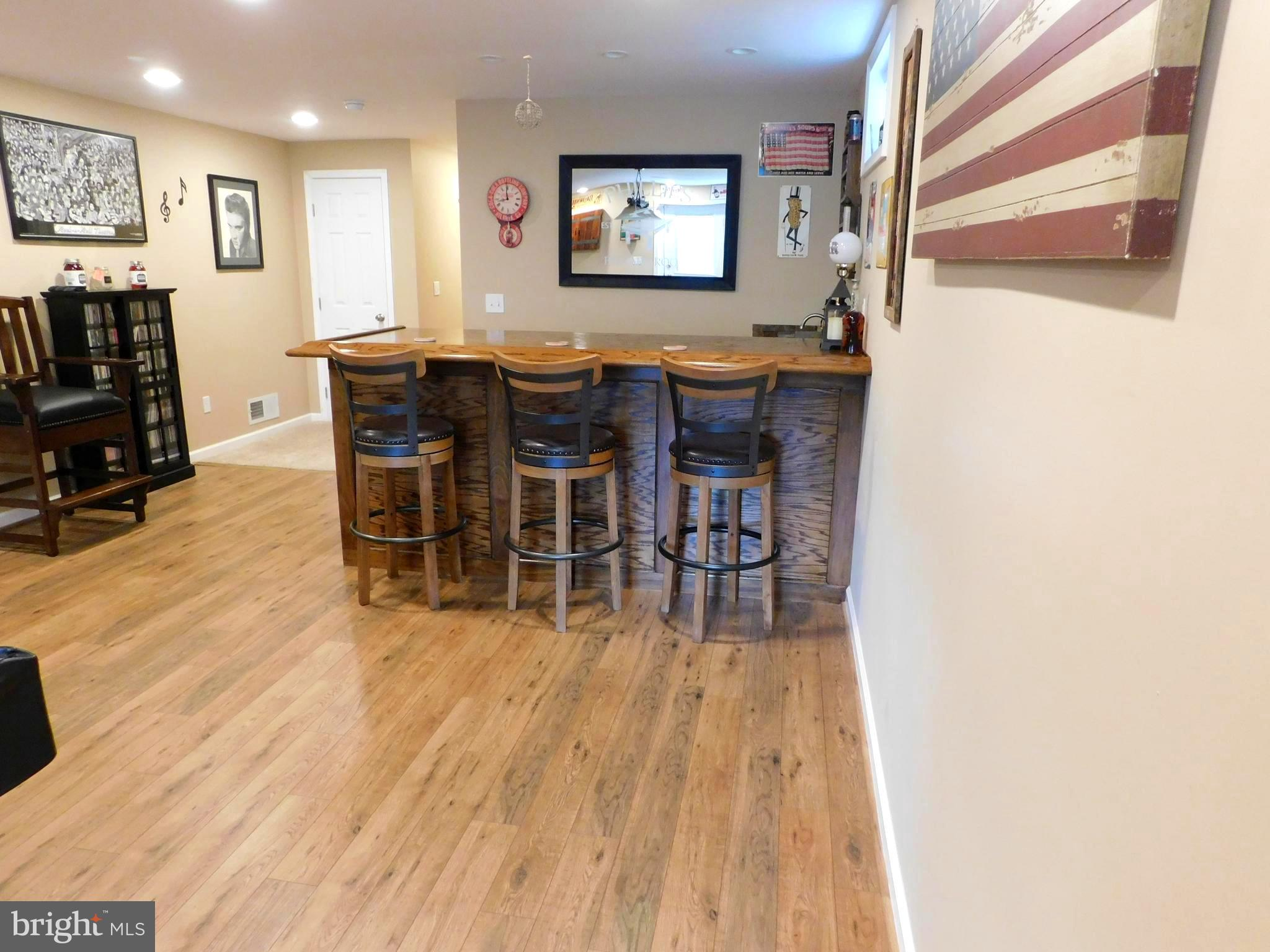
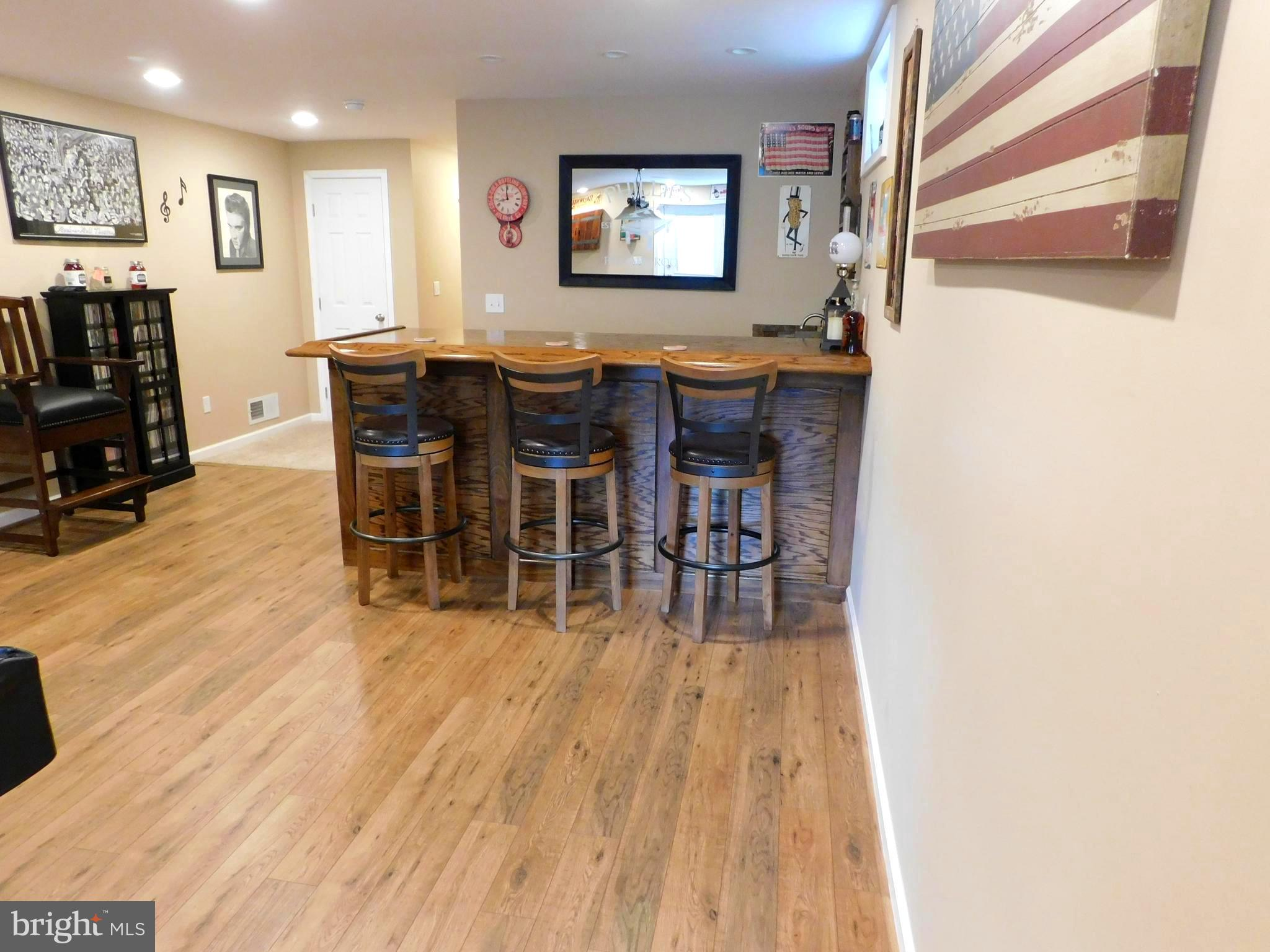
- pendant light [515,55,544,131]
